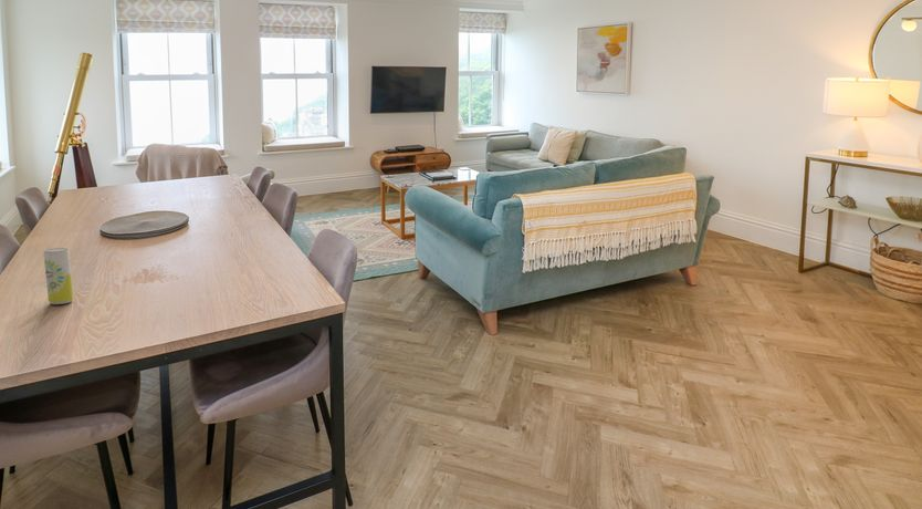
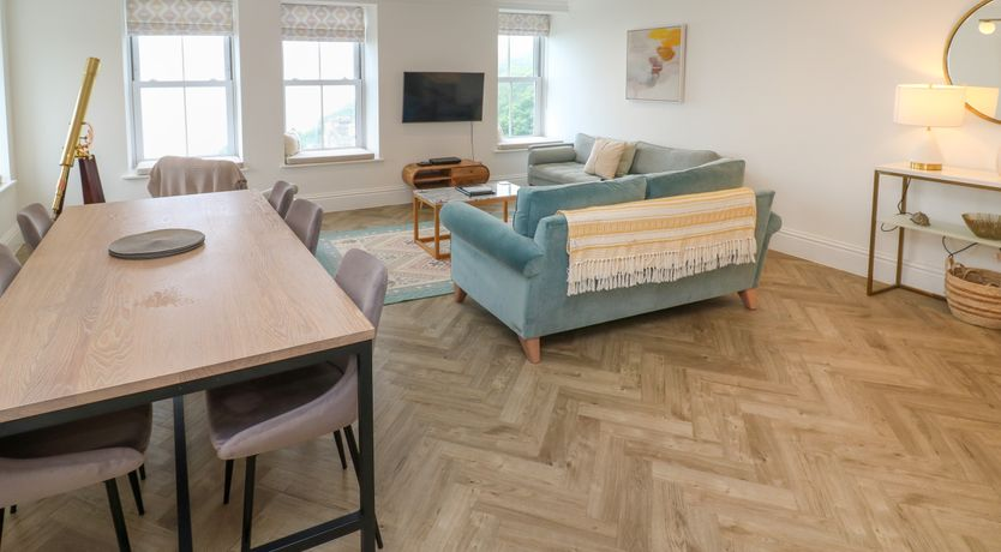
- beverage can [42,247,74,305]
